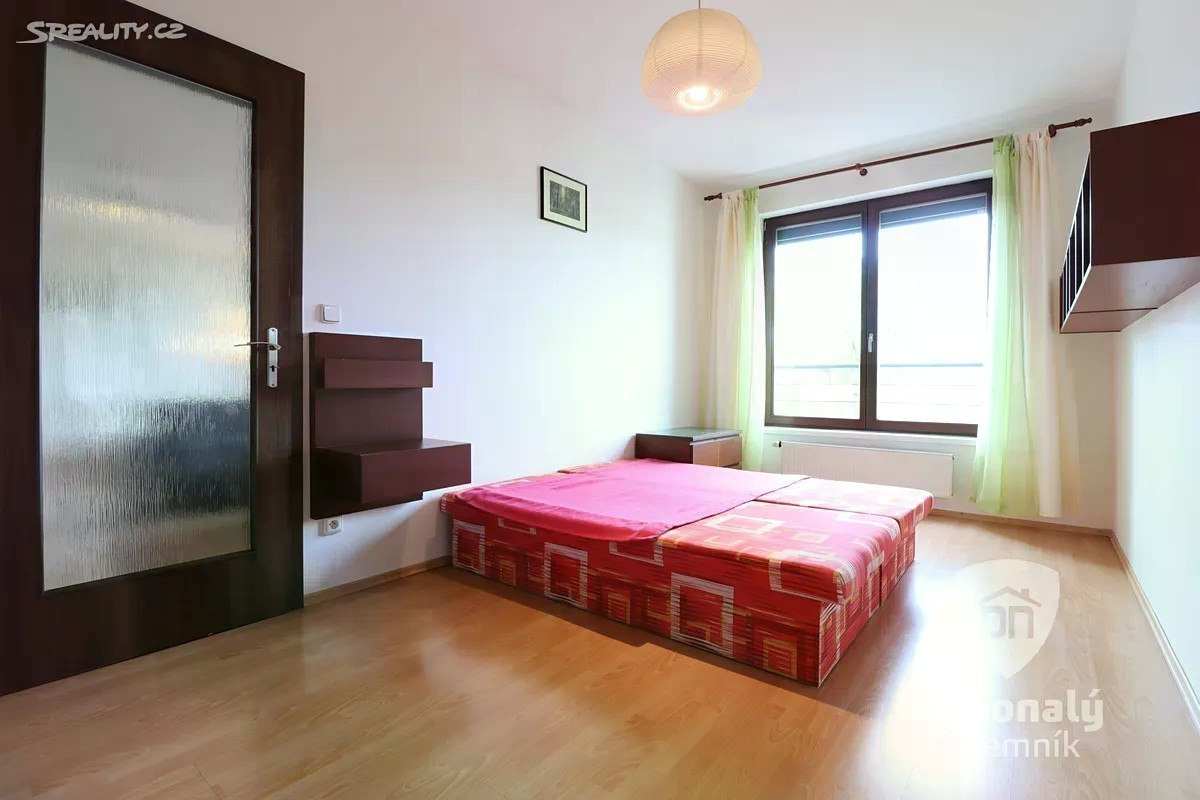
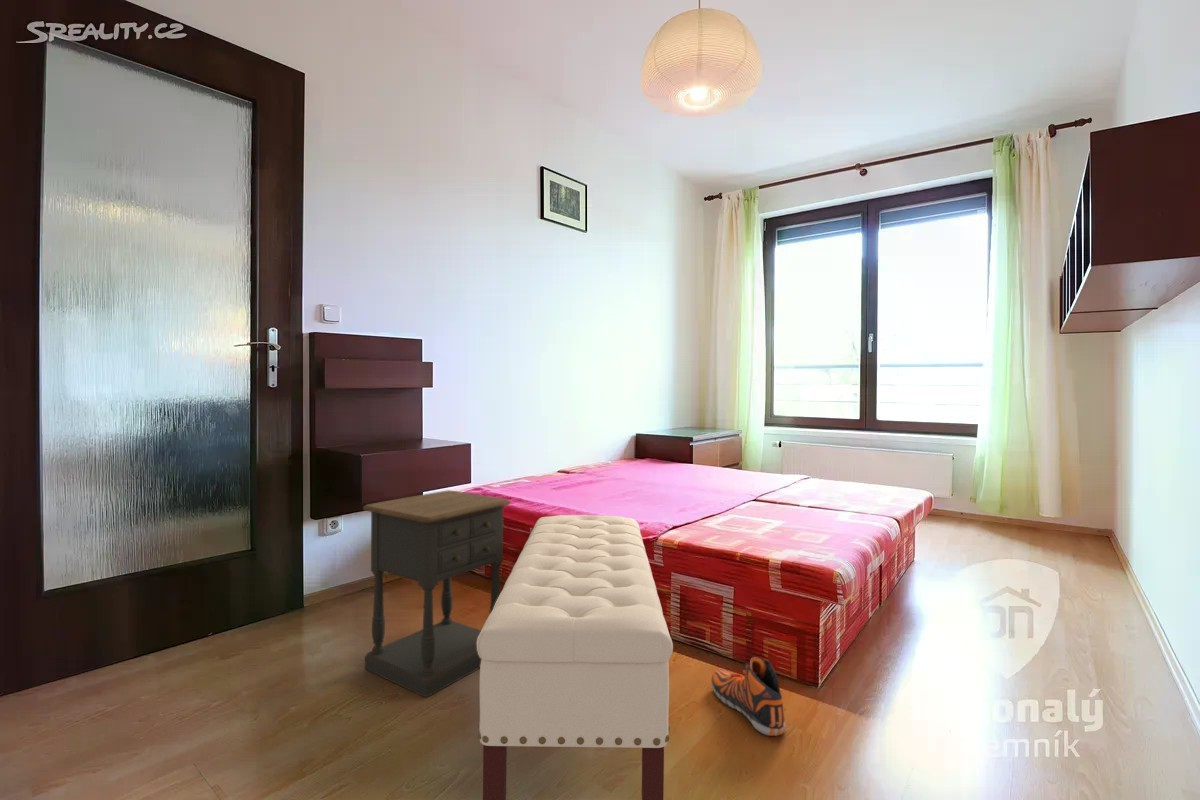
+ nightstand [362,489,512,698]
+ bench [477,514,674,800]
+ sneaker [711,656,787,737]
